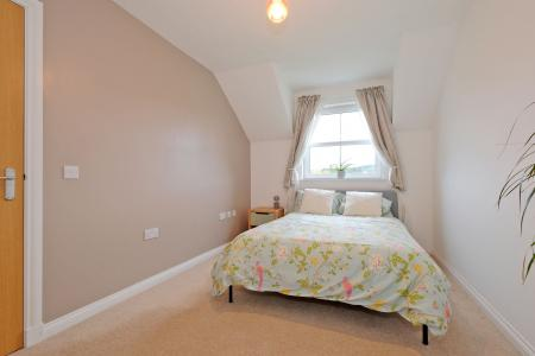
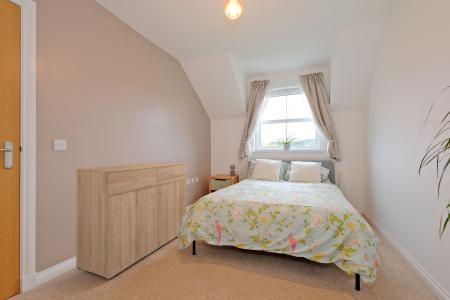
+ dresser [75,161,188,281]
